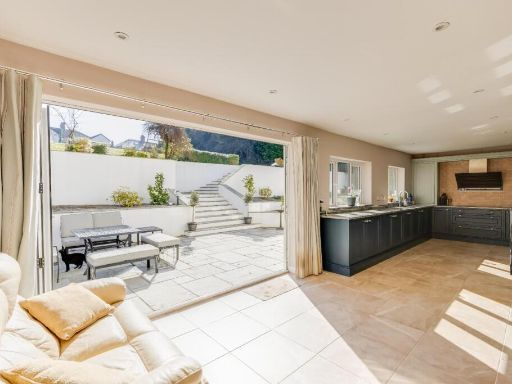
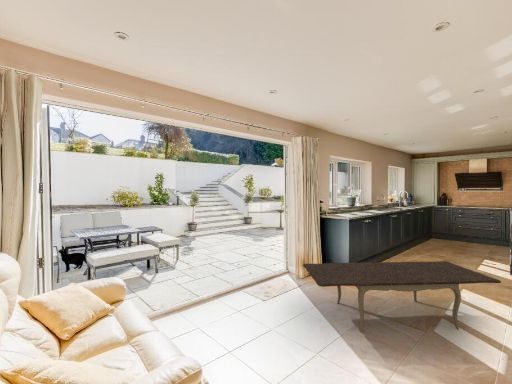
+ dining table [302,260,502,333]
